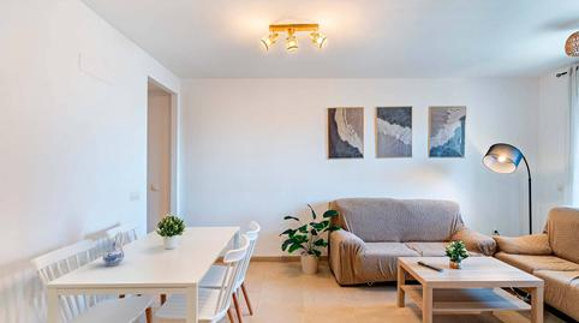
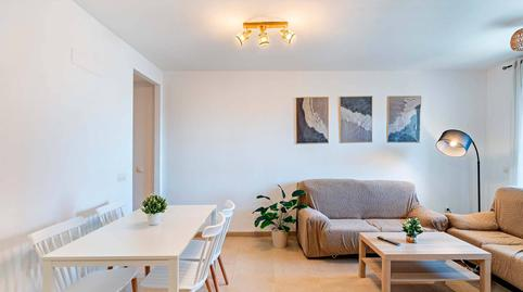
- ceramic pitcher [101,231,125,268]
